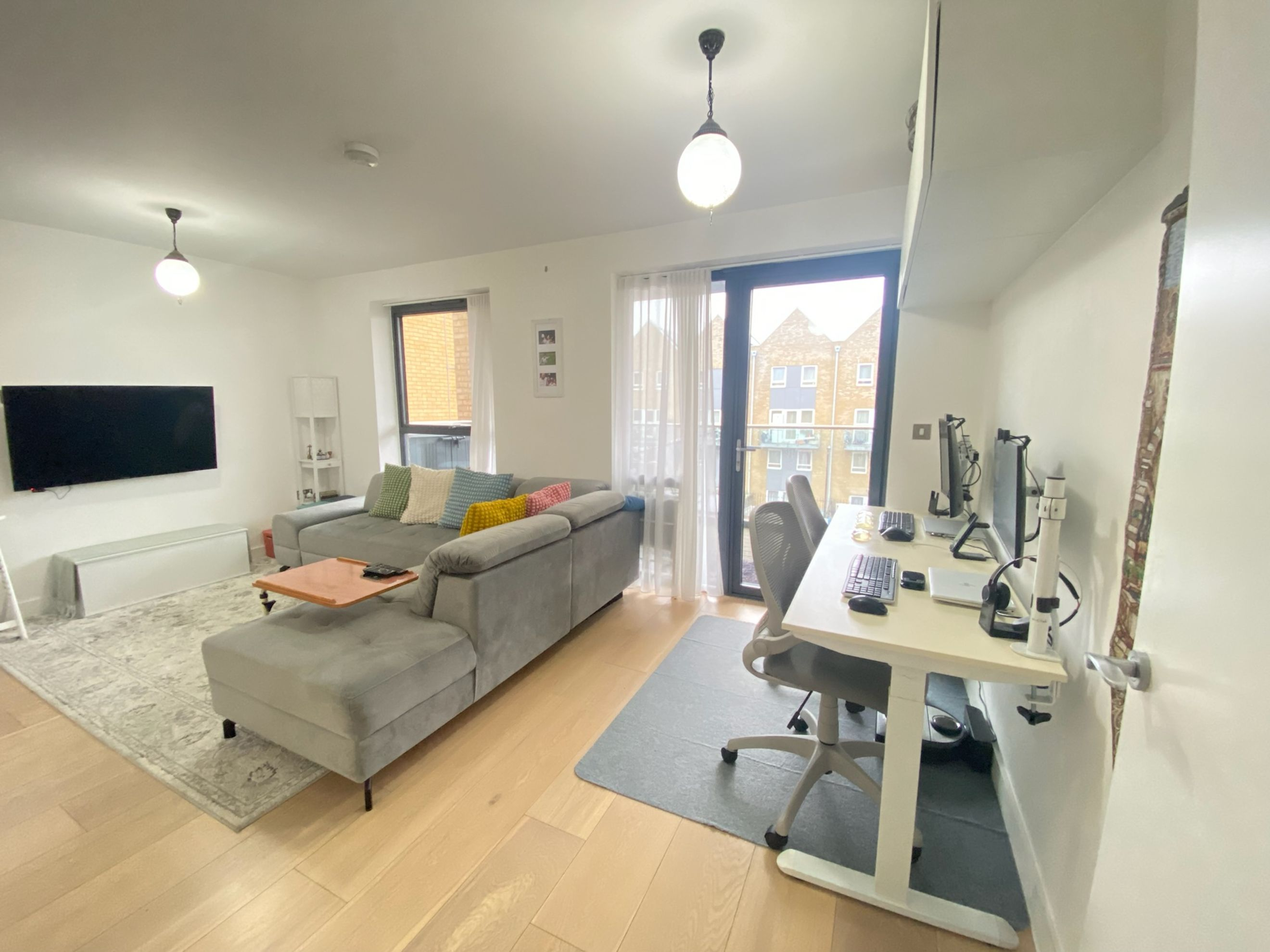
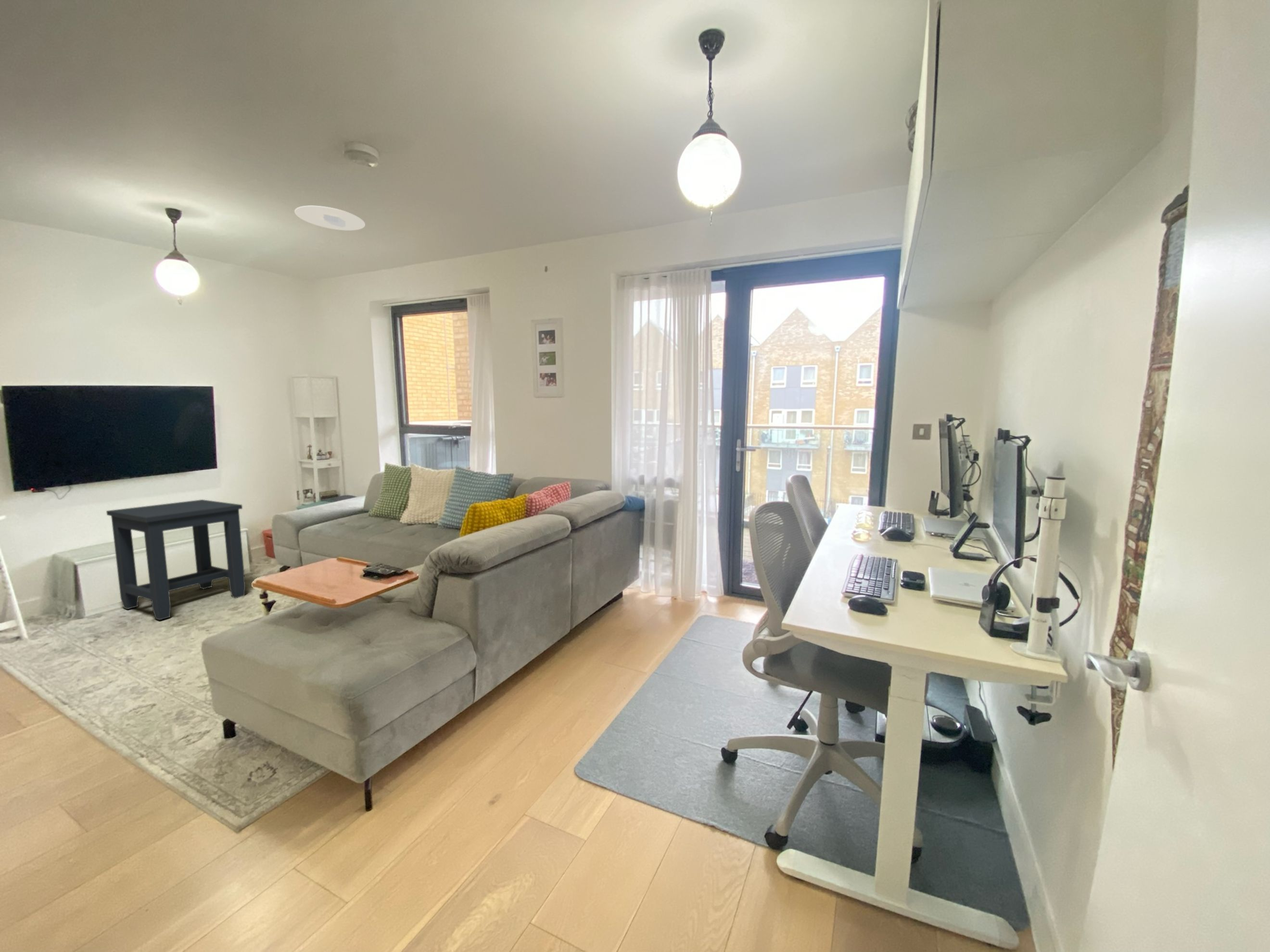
+ recessed light [294,205,366,231]
+ side table [106,499,246,621]
